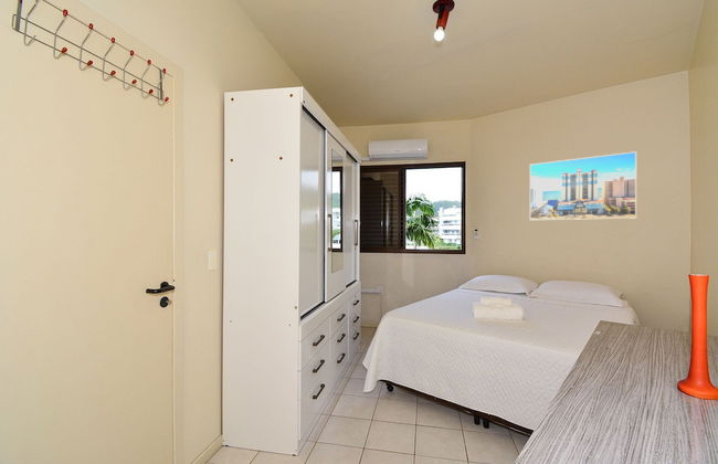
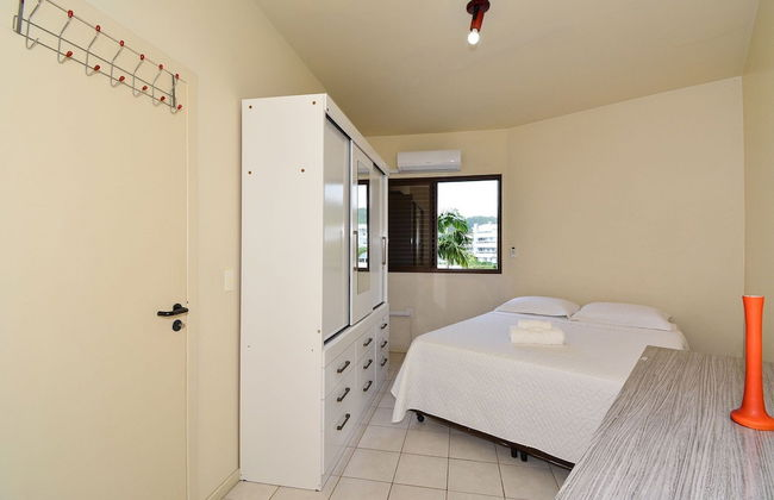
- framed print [529,150,637,221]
